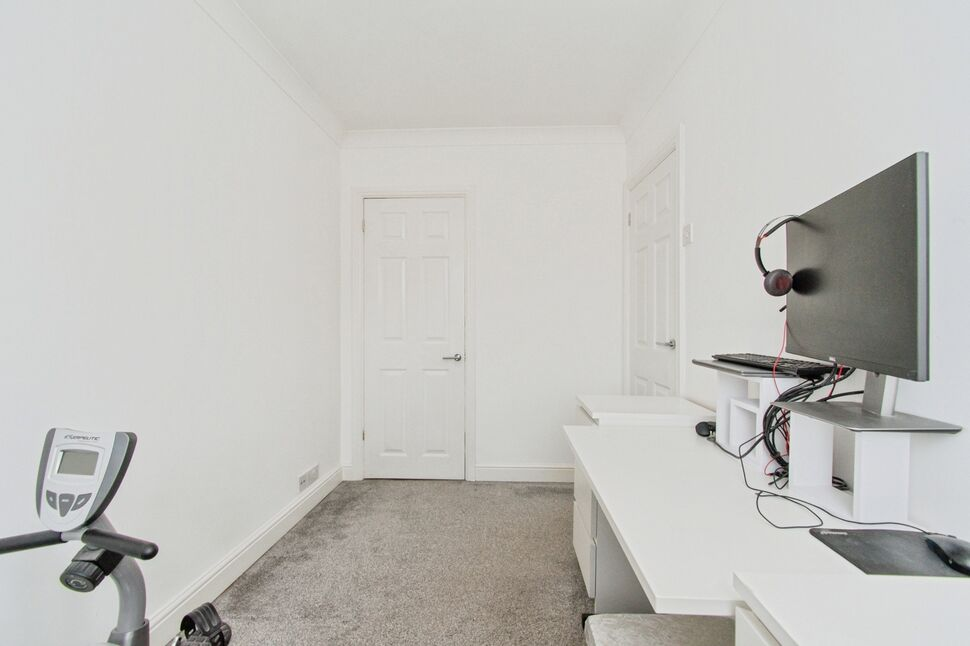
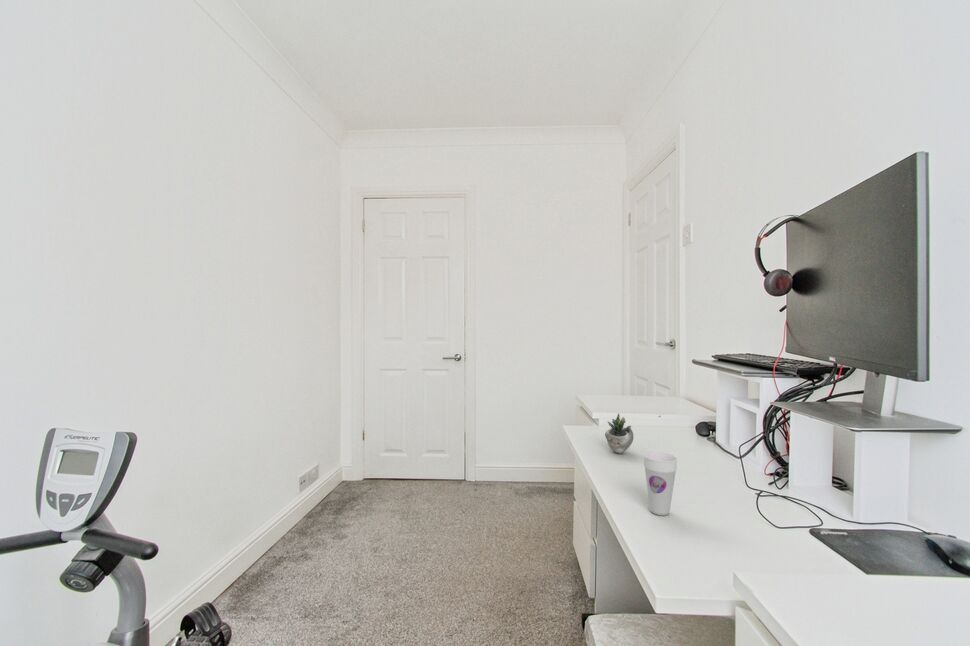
+ cup [643,451,678,516]
+ succulent plant [604,413,662,455]
